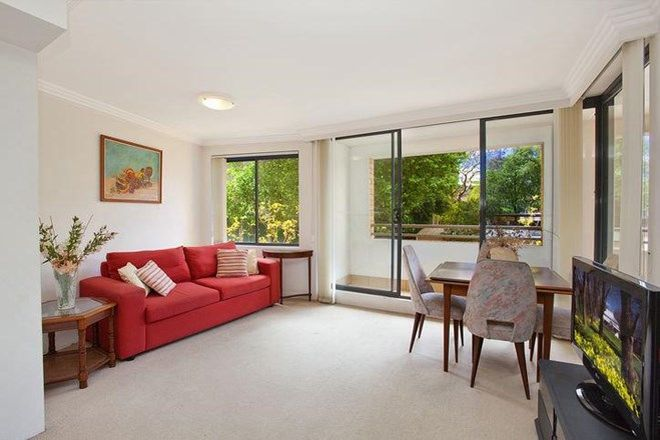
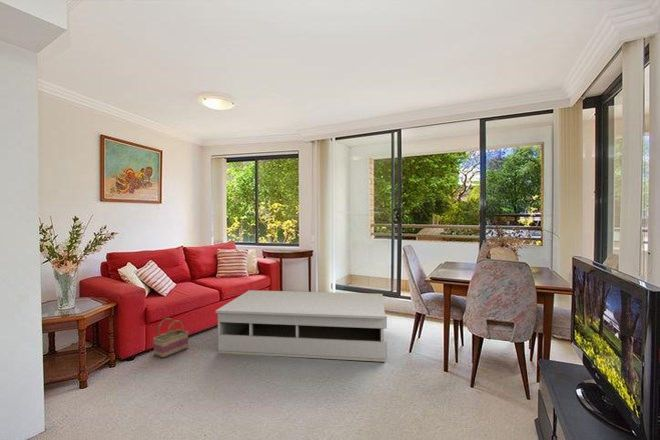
+ coffee table [215,289,388,363]
+ basket [152,317,190,359]
